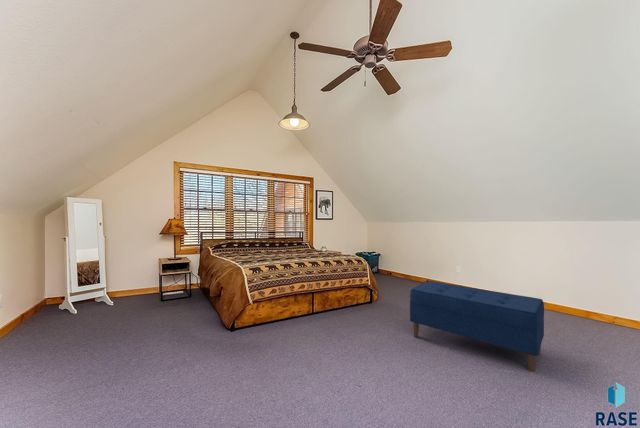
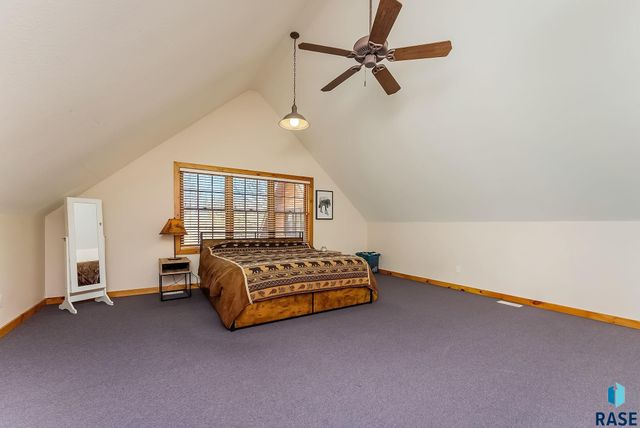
- bench [409,280,545,373]
